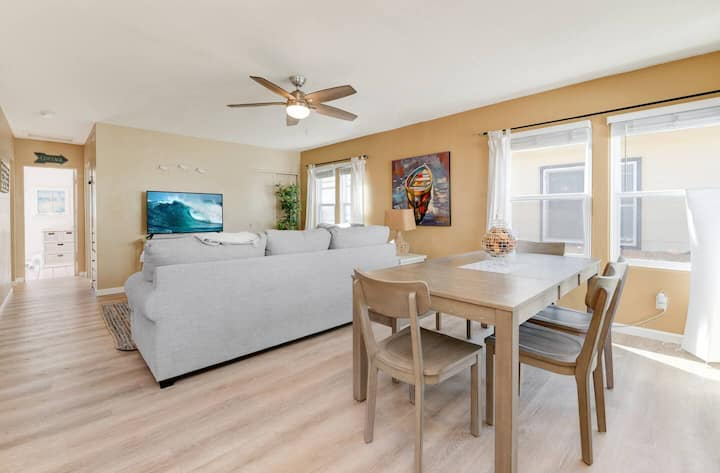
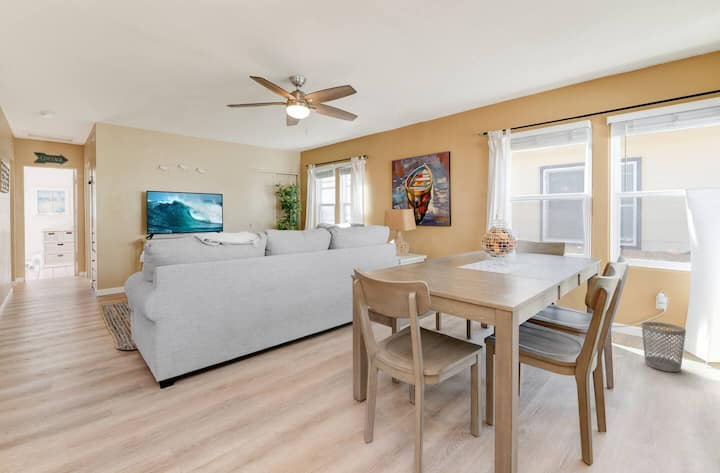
+ wastebasket [640,321,687,373]
